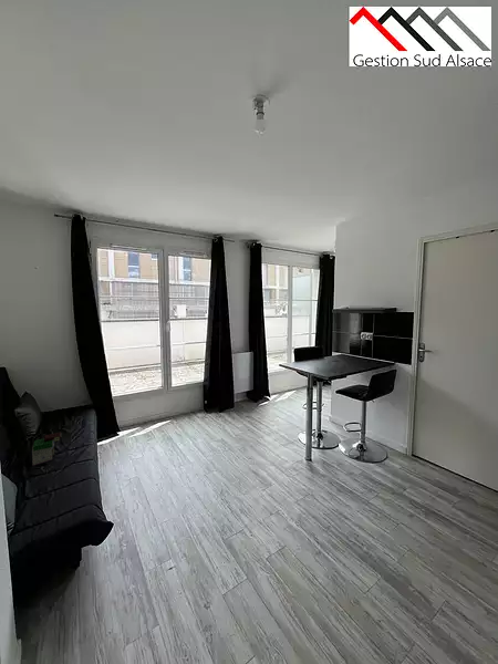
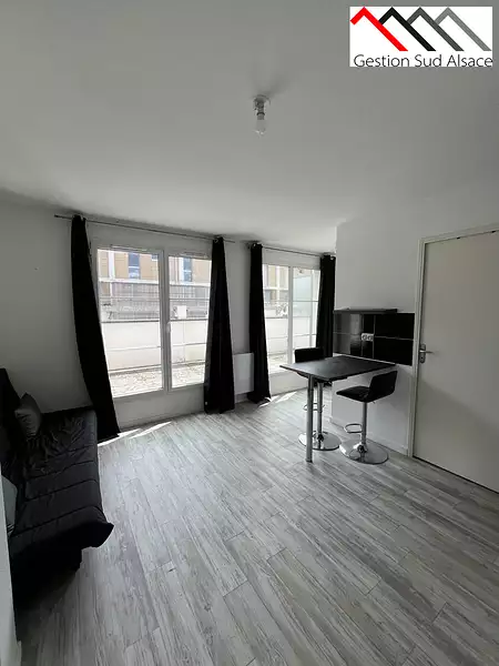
- book [30,432,62,467]
